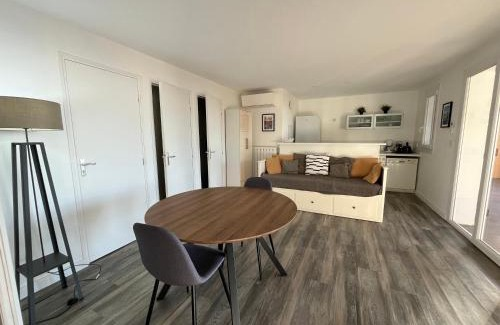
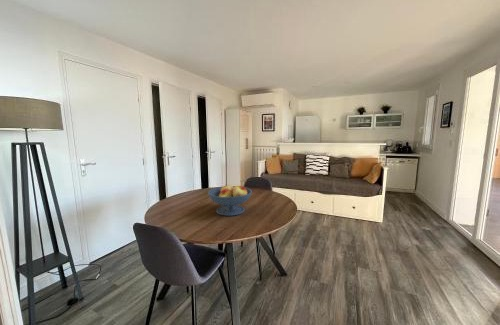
+ fruit bowl [207,184,253,217]
